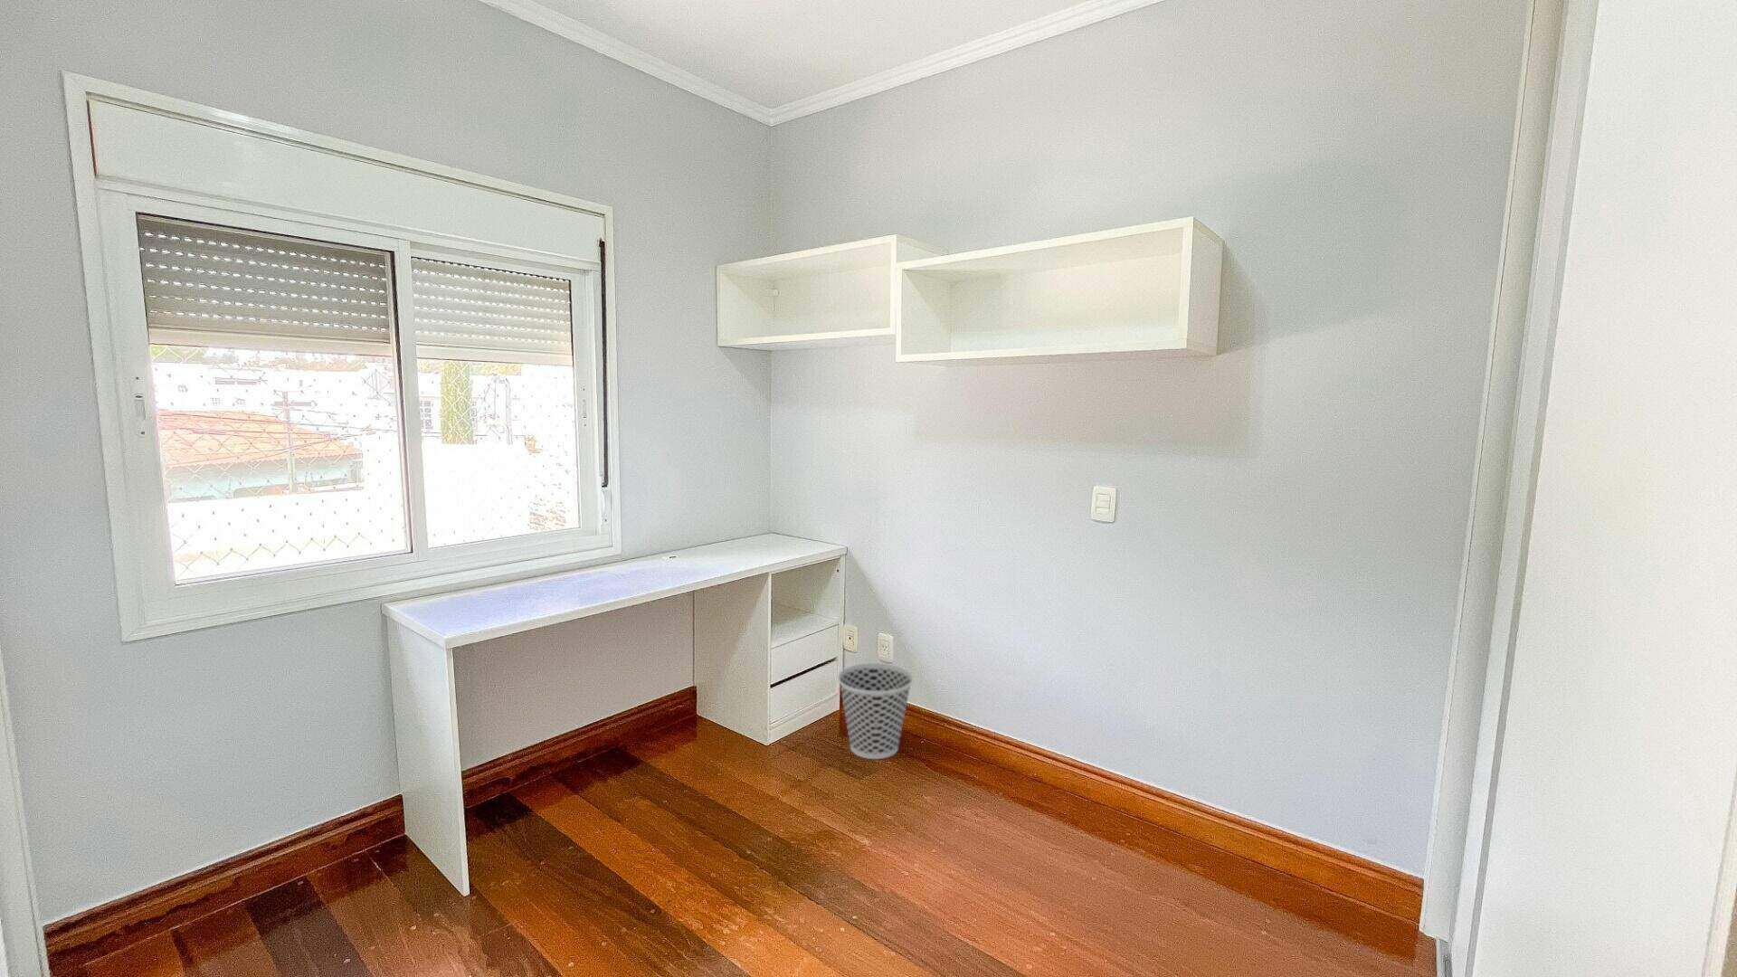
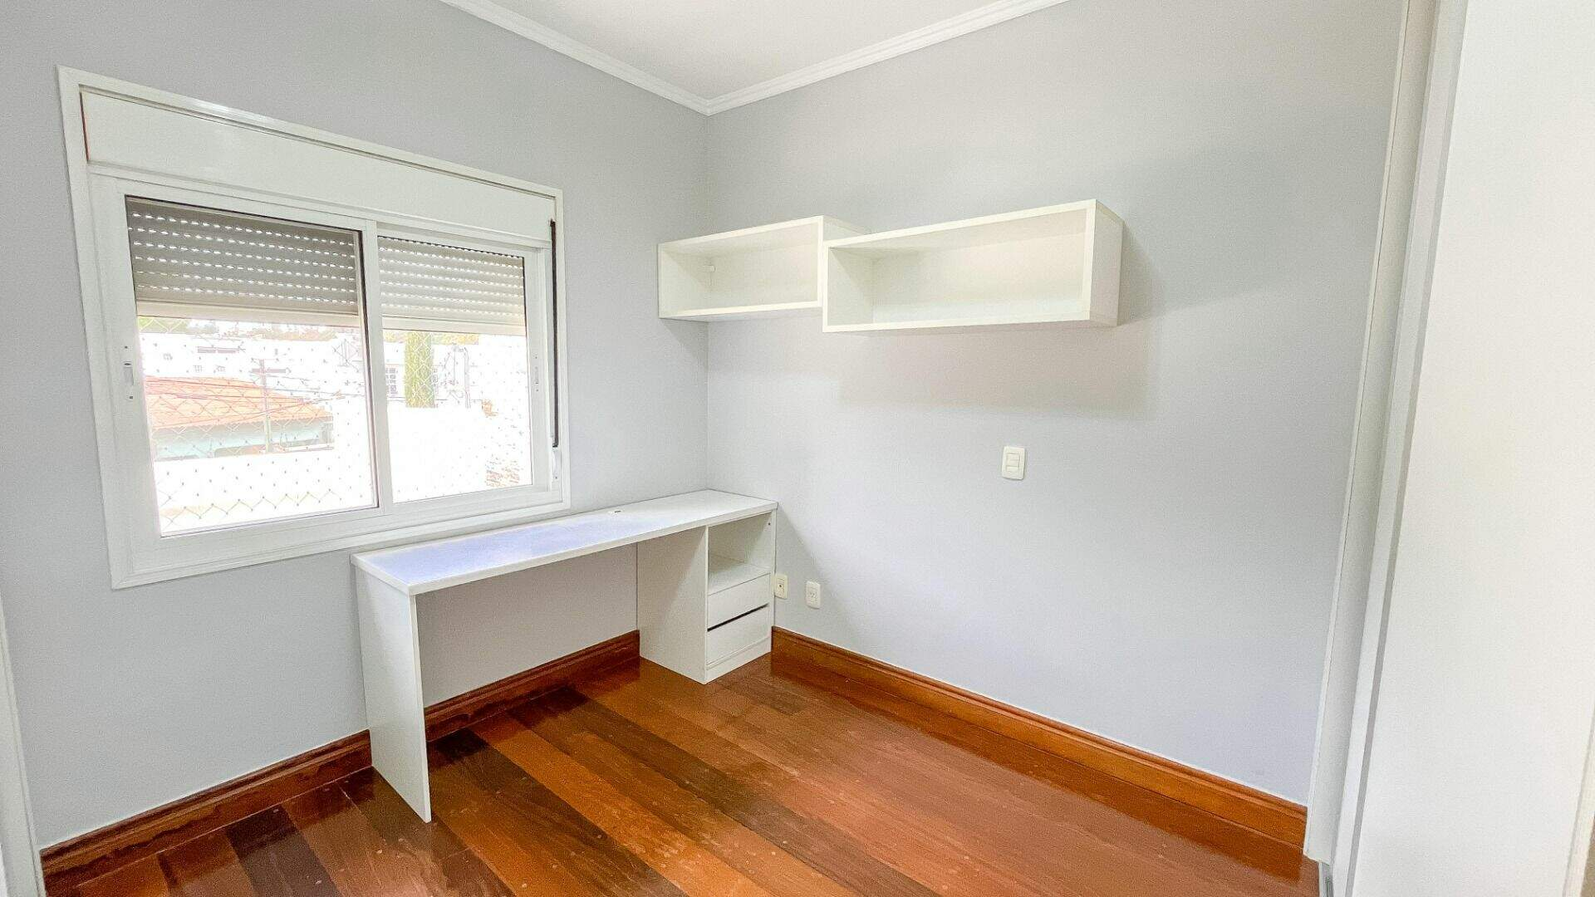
- wastebasket [836,662,914,760]
